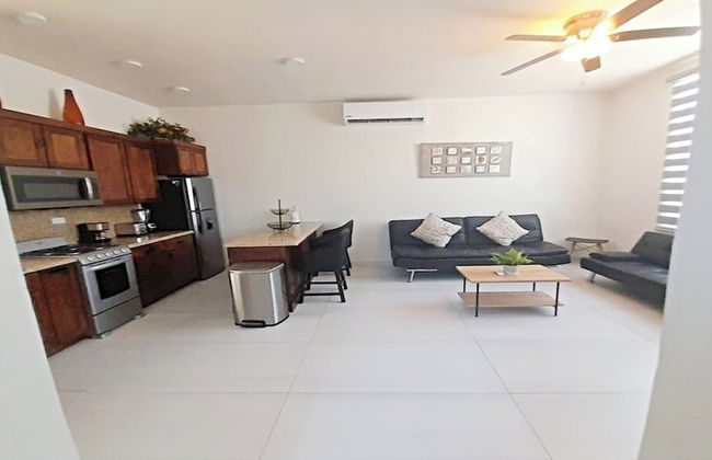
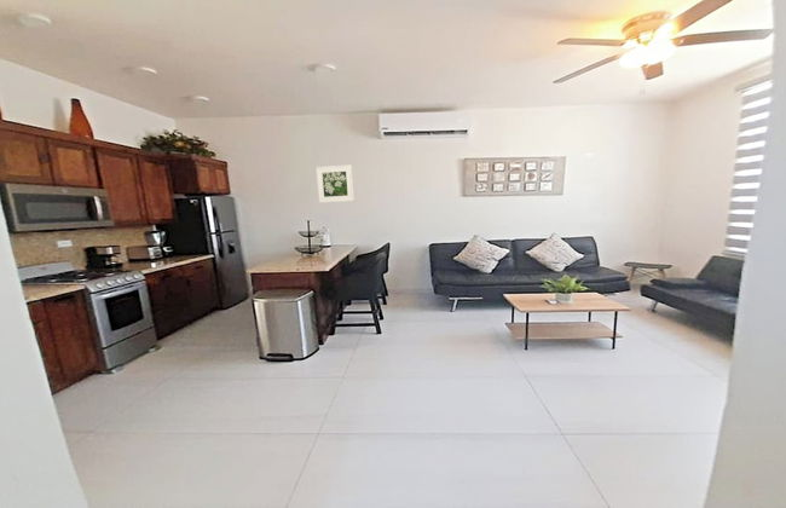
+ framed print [314,164,356,204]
